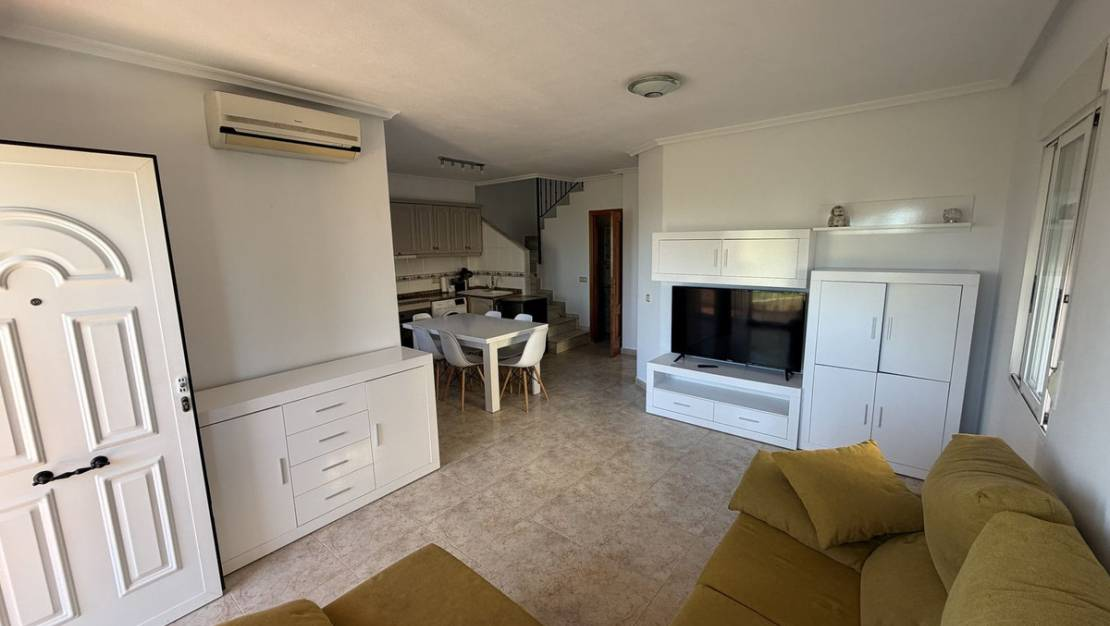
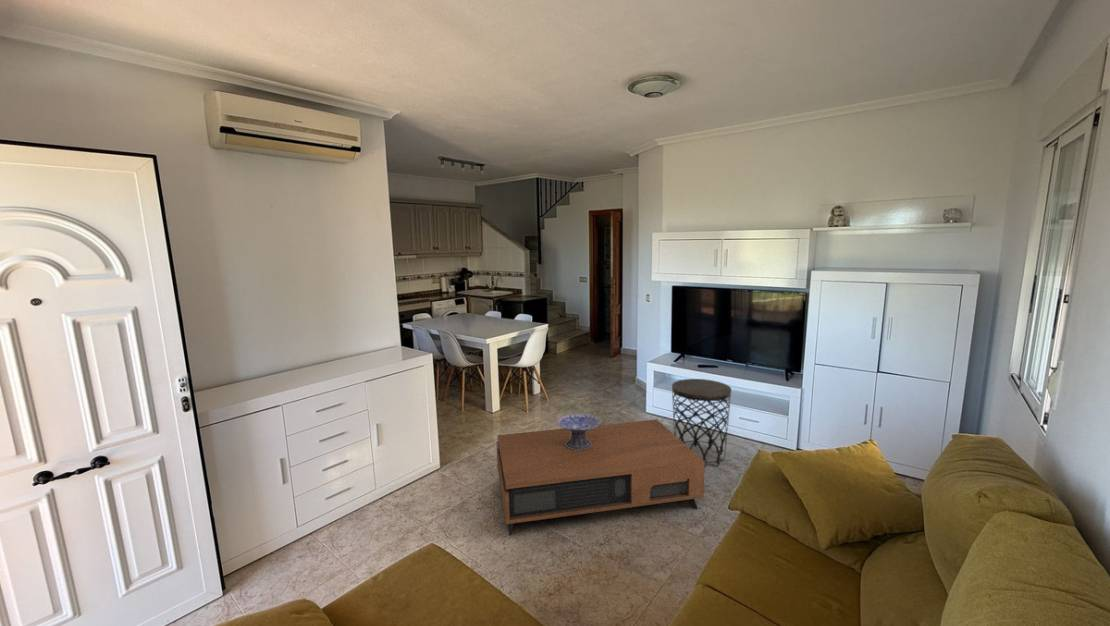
+ side table [671,378,732,467]
+ decorative bowl [555,412,602,450]
+ coffee table [495,418,706,536]
